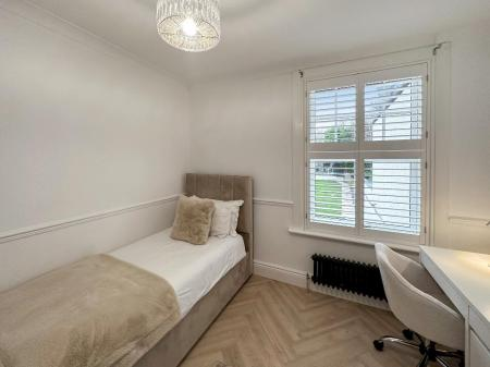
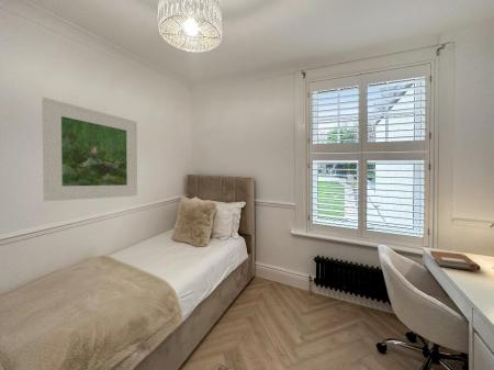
+ notebook [428,249,481,271]
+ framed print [41,97,138,202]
